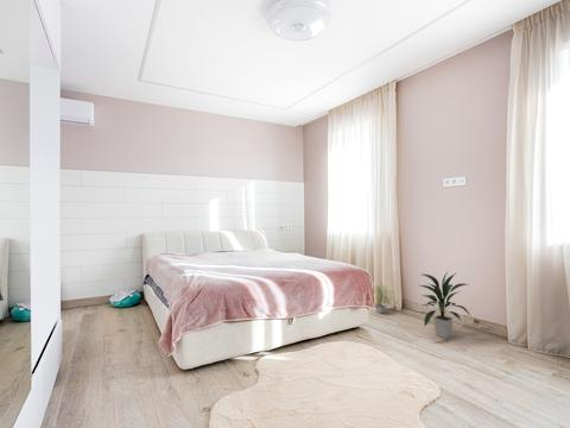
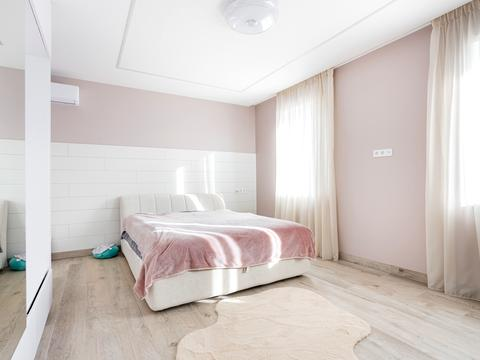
- potted plant [373,282,397,315]
- indoor plant [419,271,473,339]
